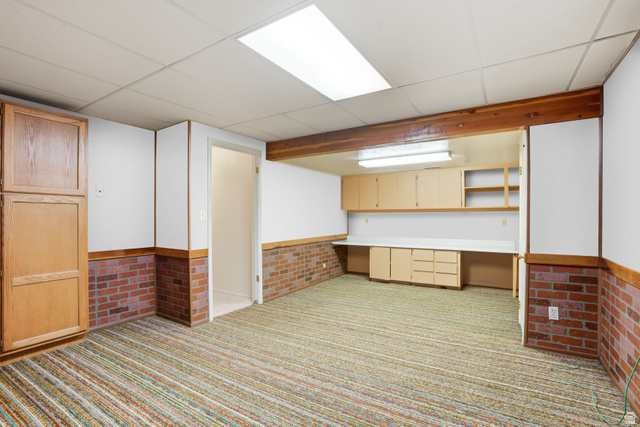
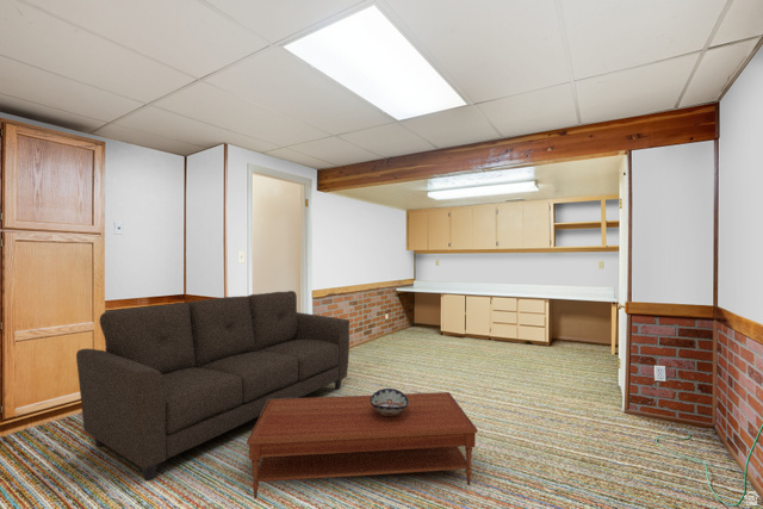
+ decorative bowl [370,387,409,416]
+ sofa [75,290,351,482]
+ coffee table [246,391,478,501]
